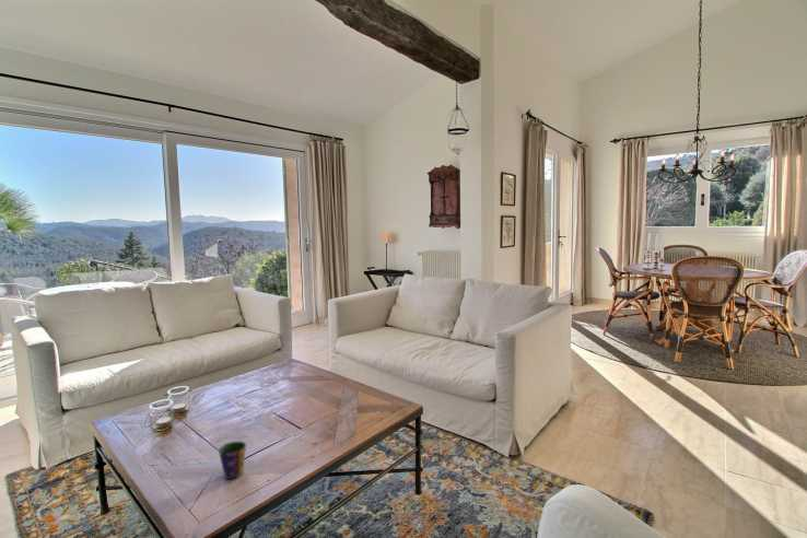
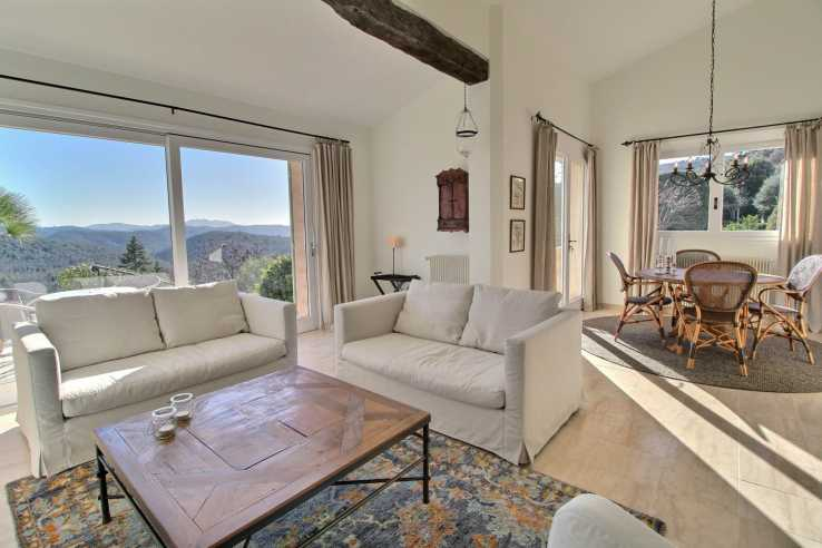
- cup [218,441,247,480]
